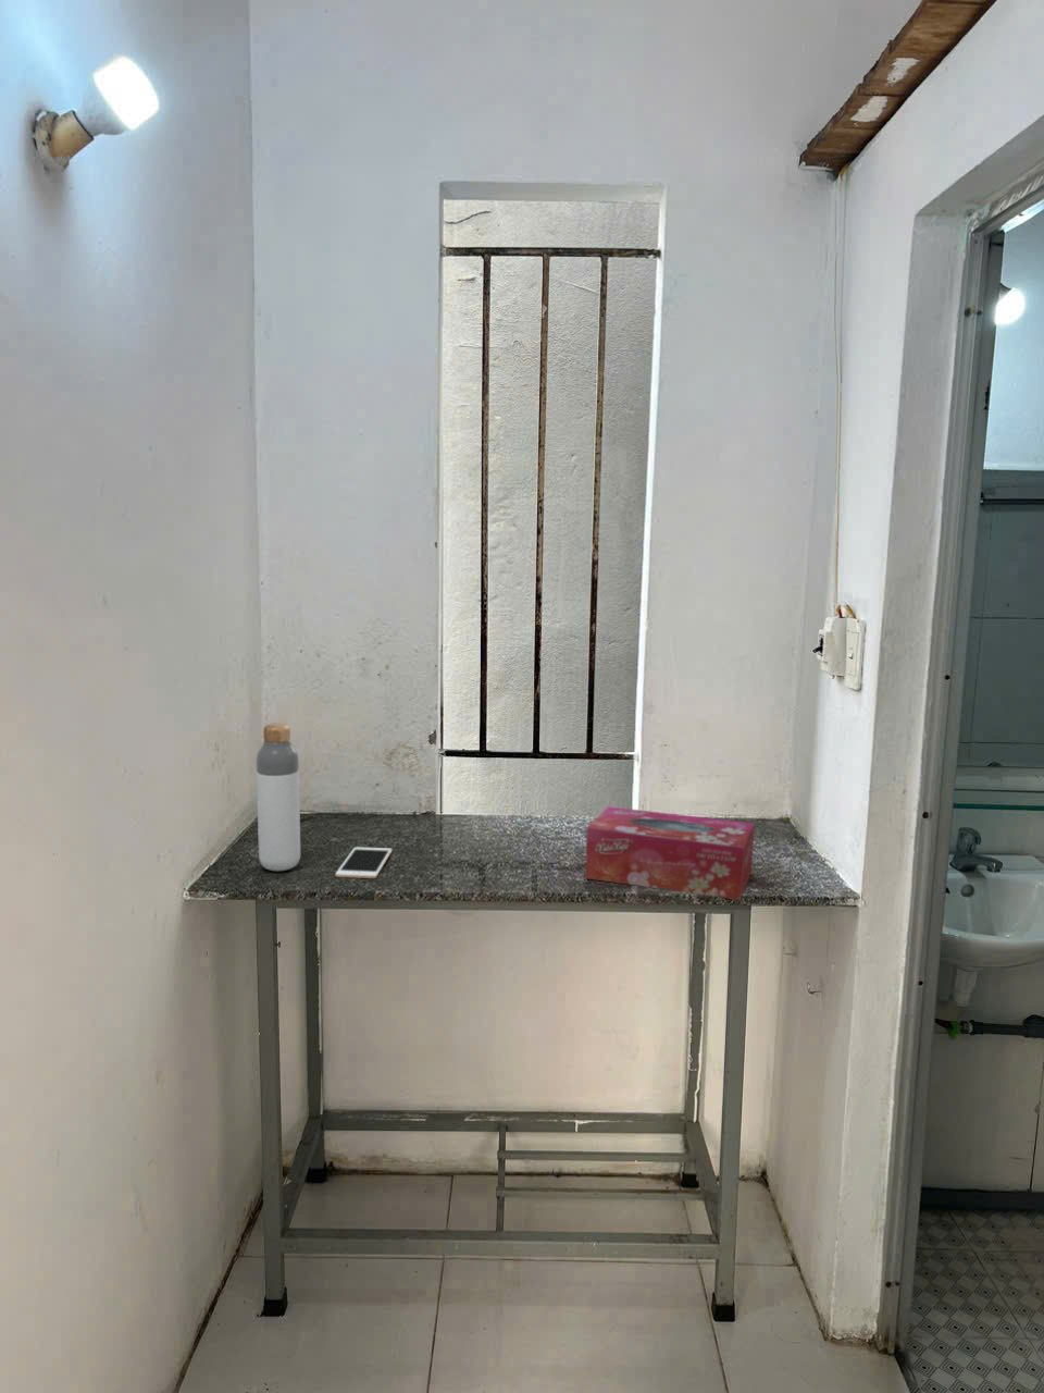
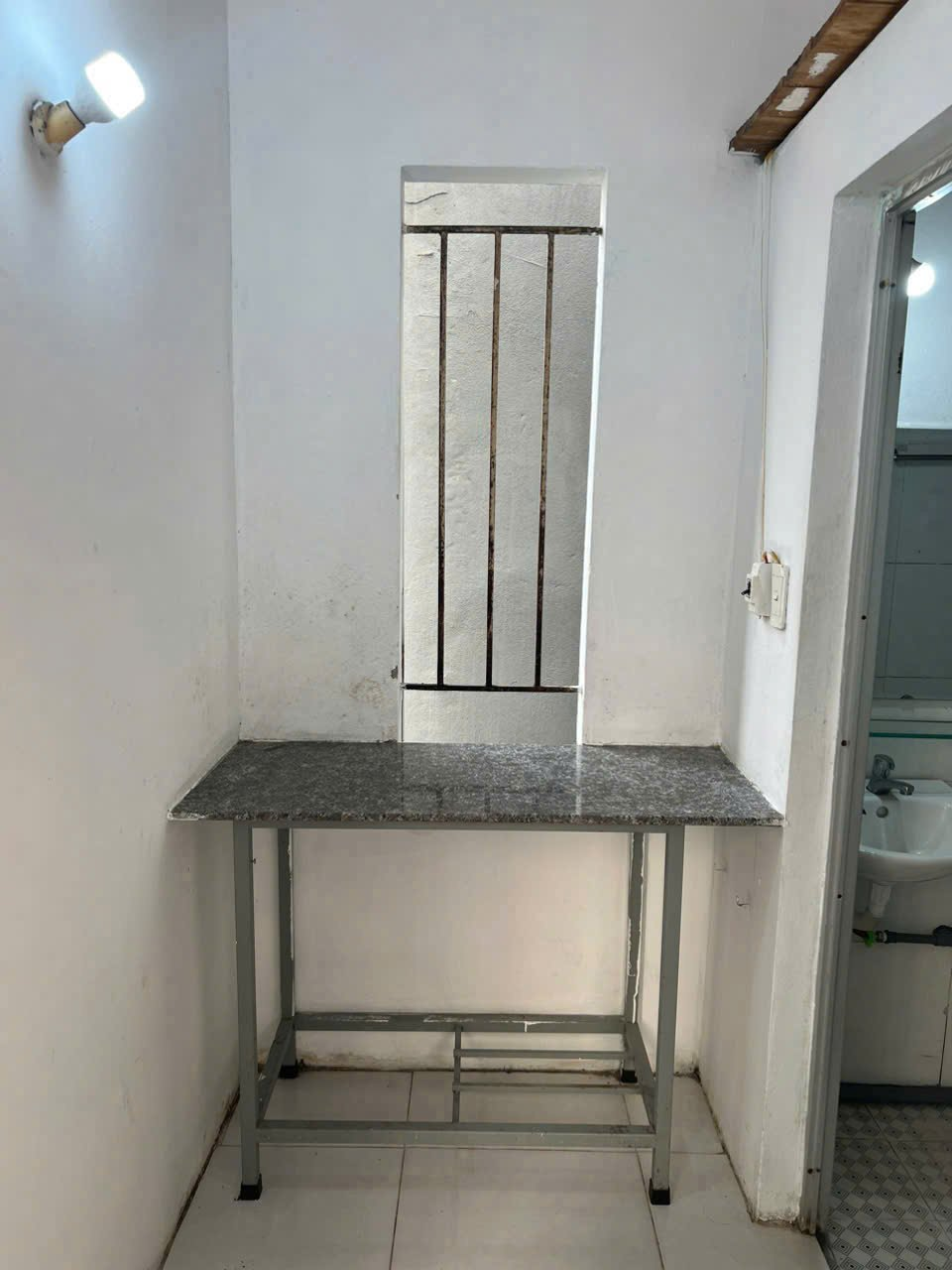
- cell phone [334,846,393,880]
- tissue box [585,805,756,902]
- bottle [256,723,302,872]
